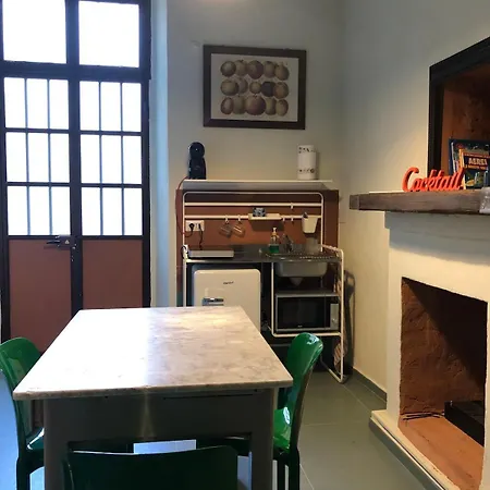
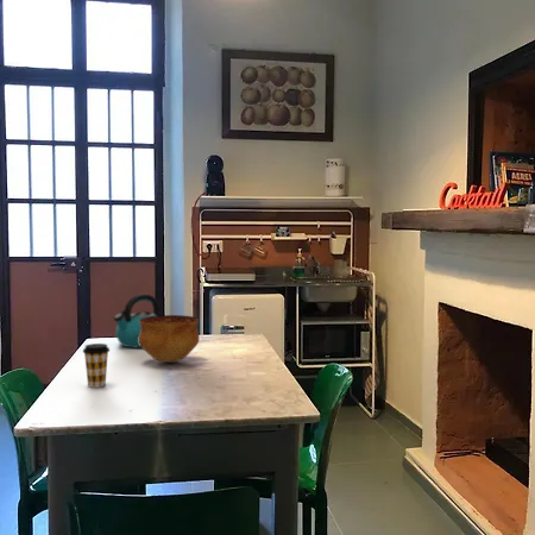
+ bowl [139,314,200,364]
+ coffee cup [82,342,111,389]
+ kettle [113,292,162,348]
